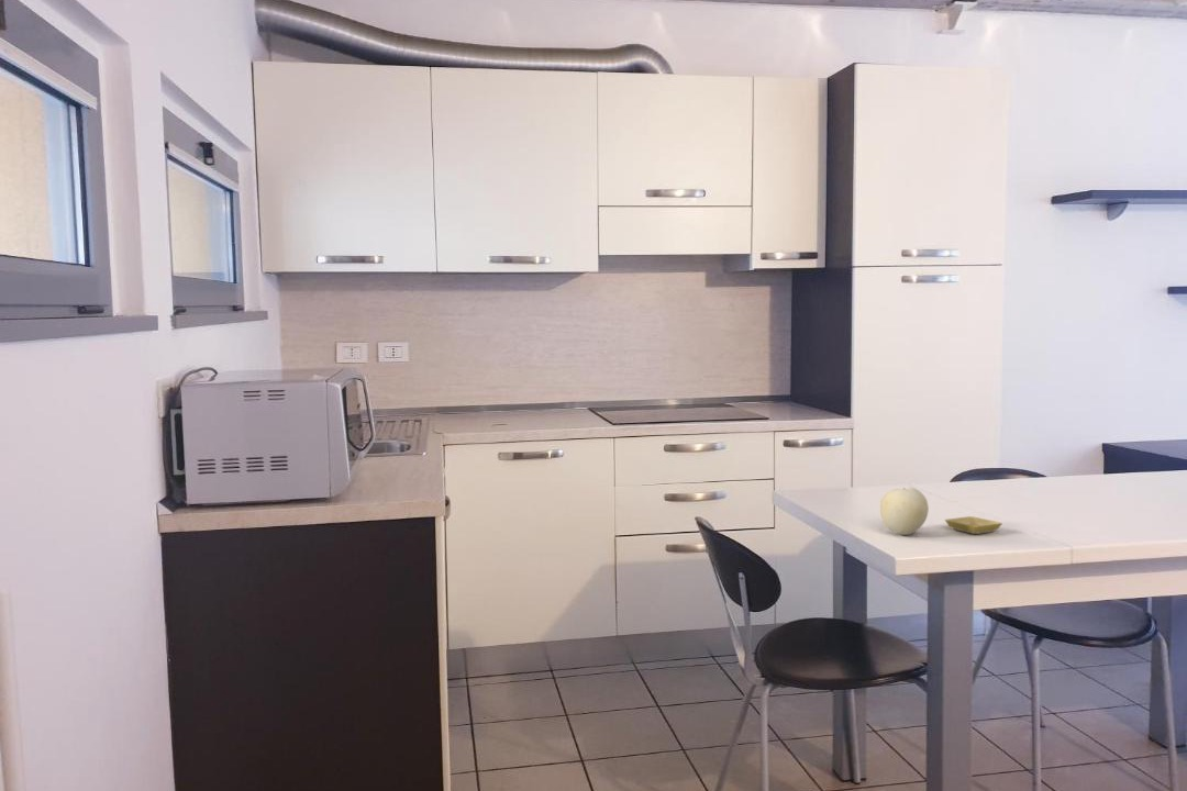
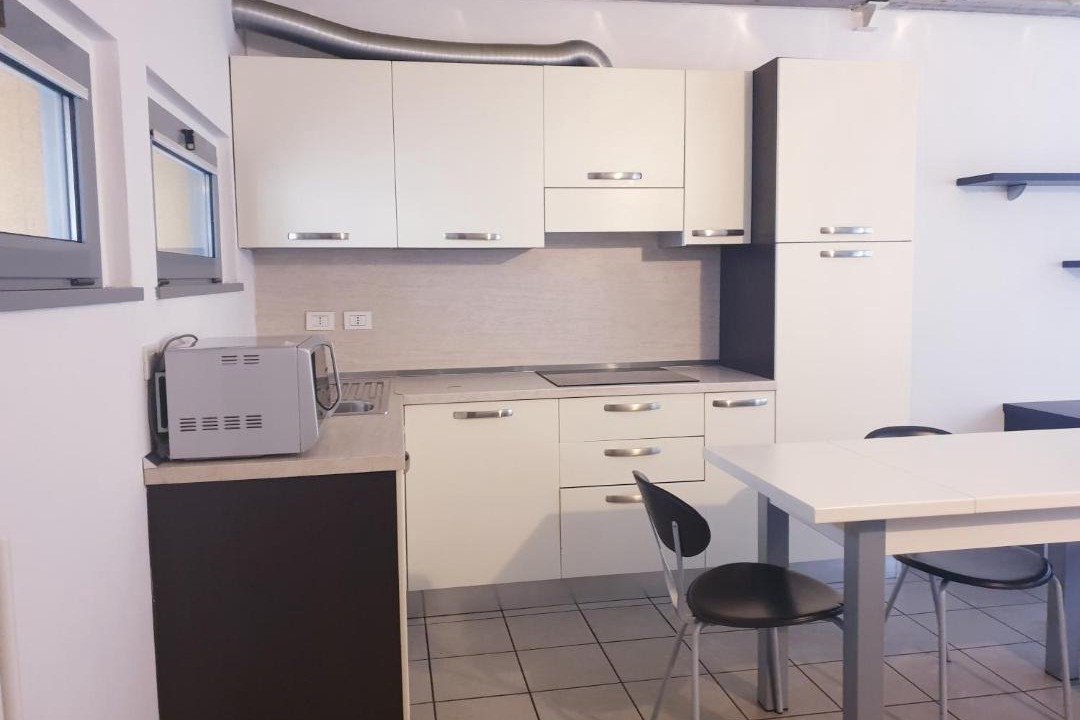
- saucer [944,515,1003,535]
- fruit [879,487,930,536]
